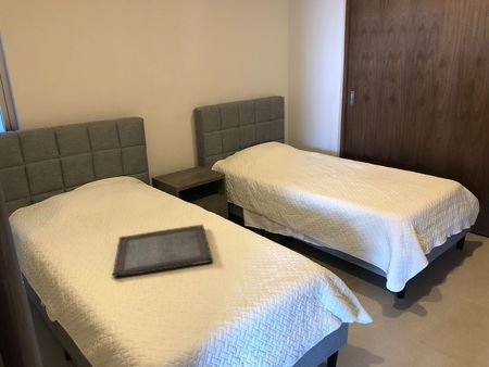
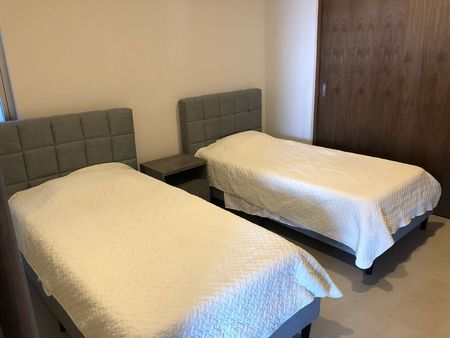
- serving tray [112,224,214,278]
